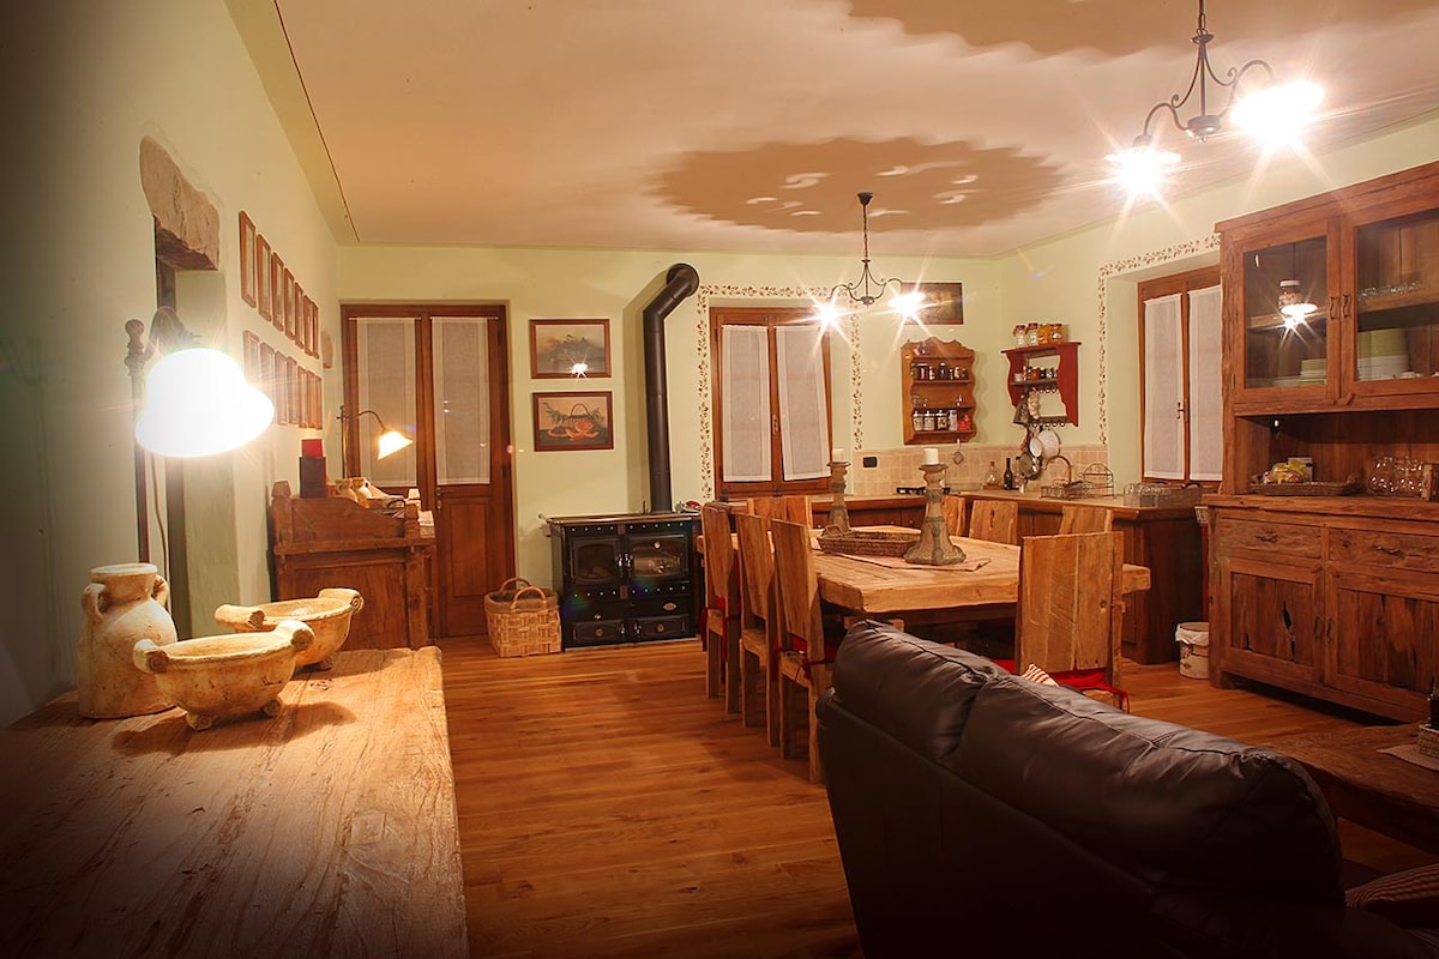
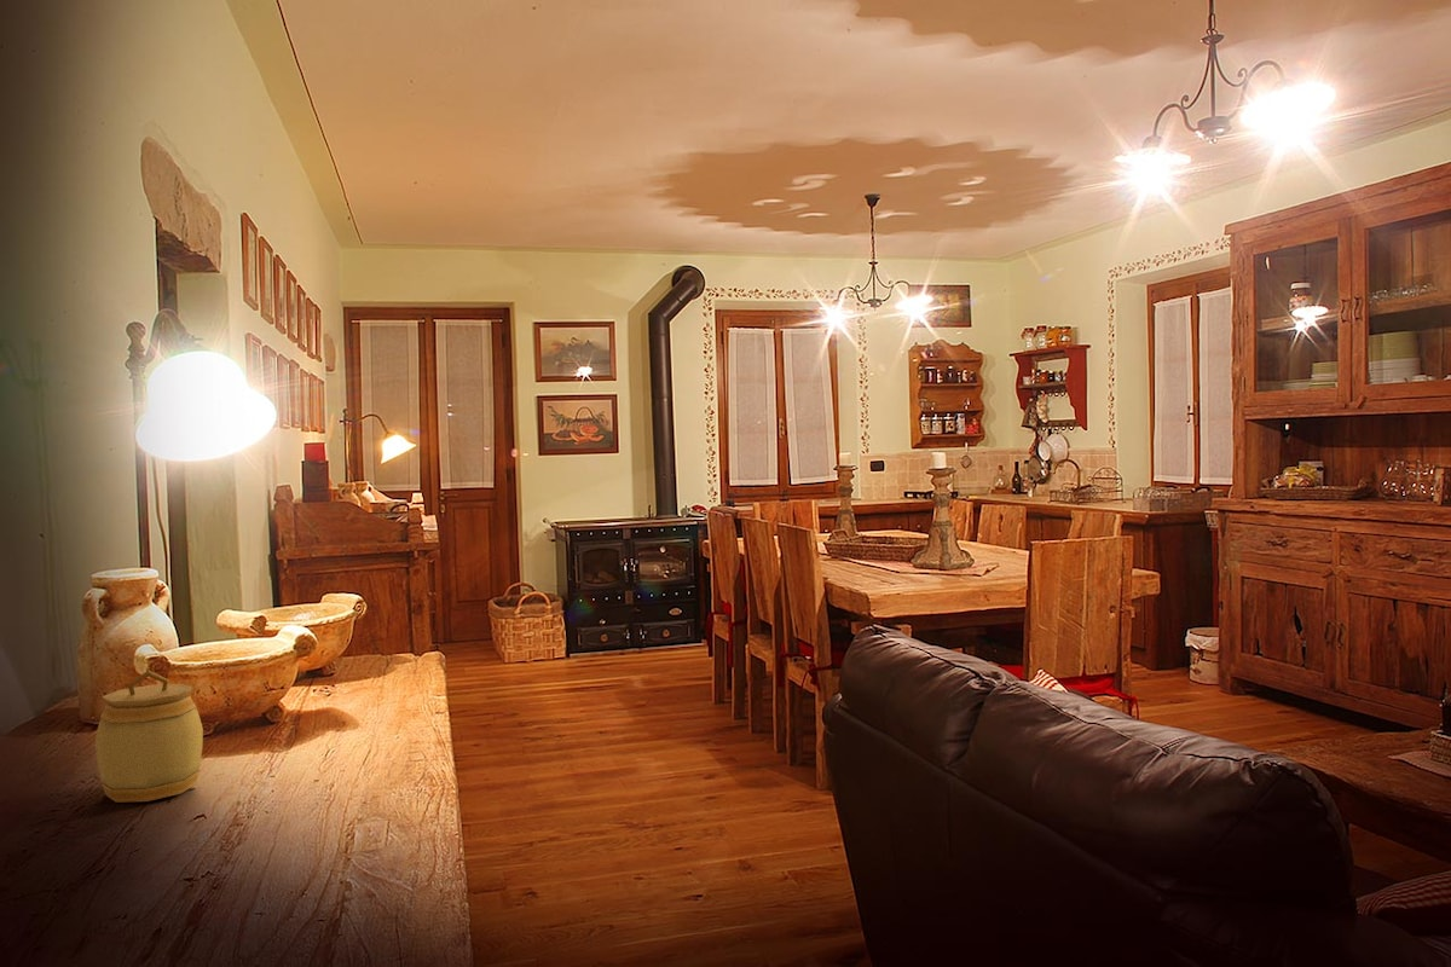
+ jar [94,670,204,804]
